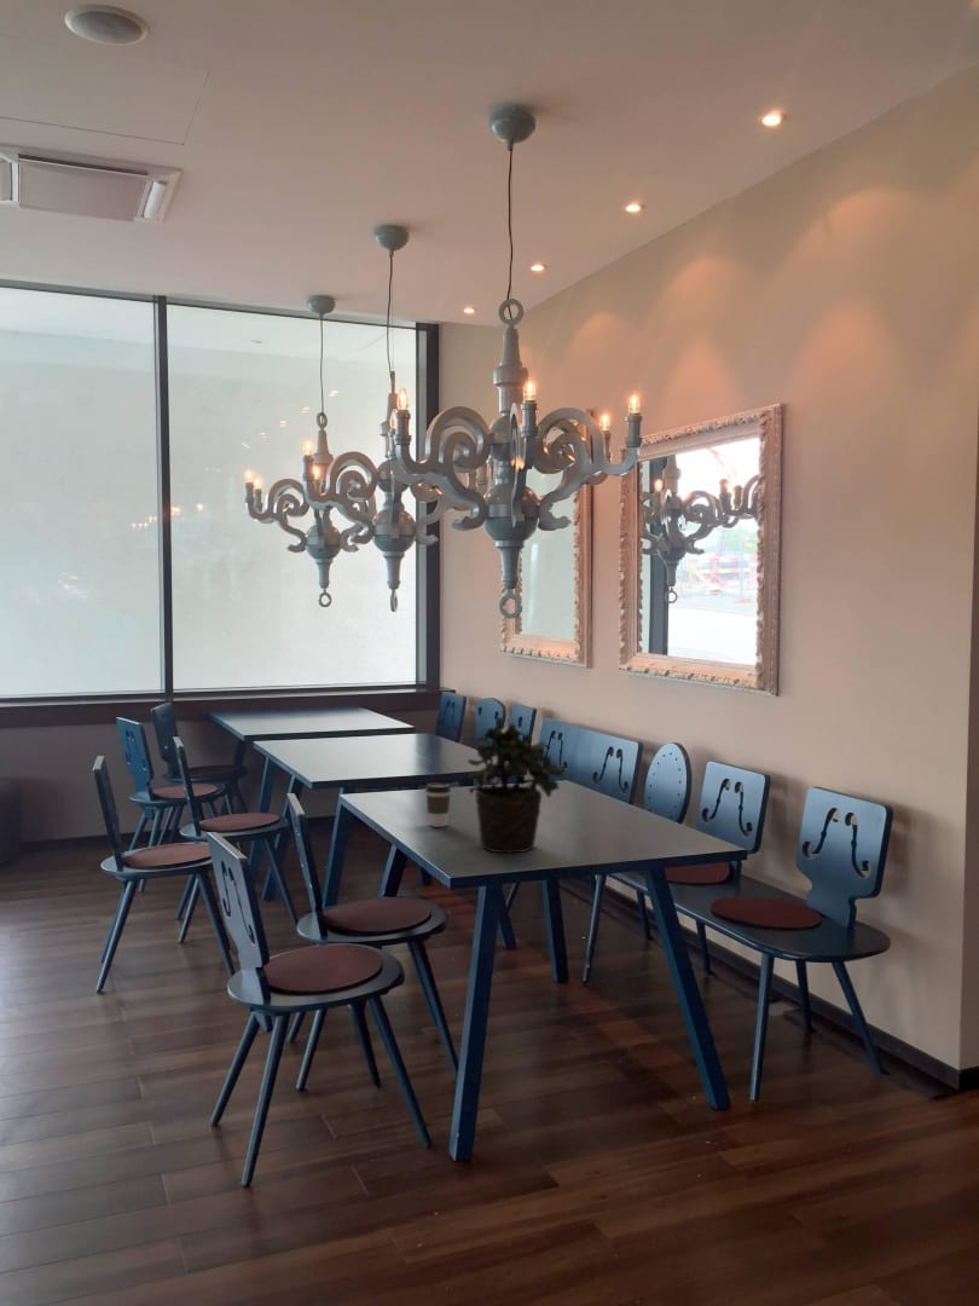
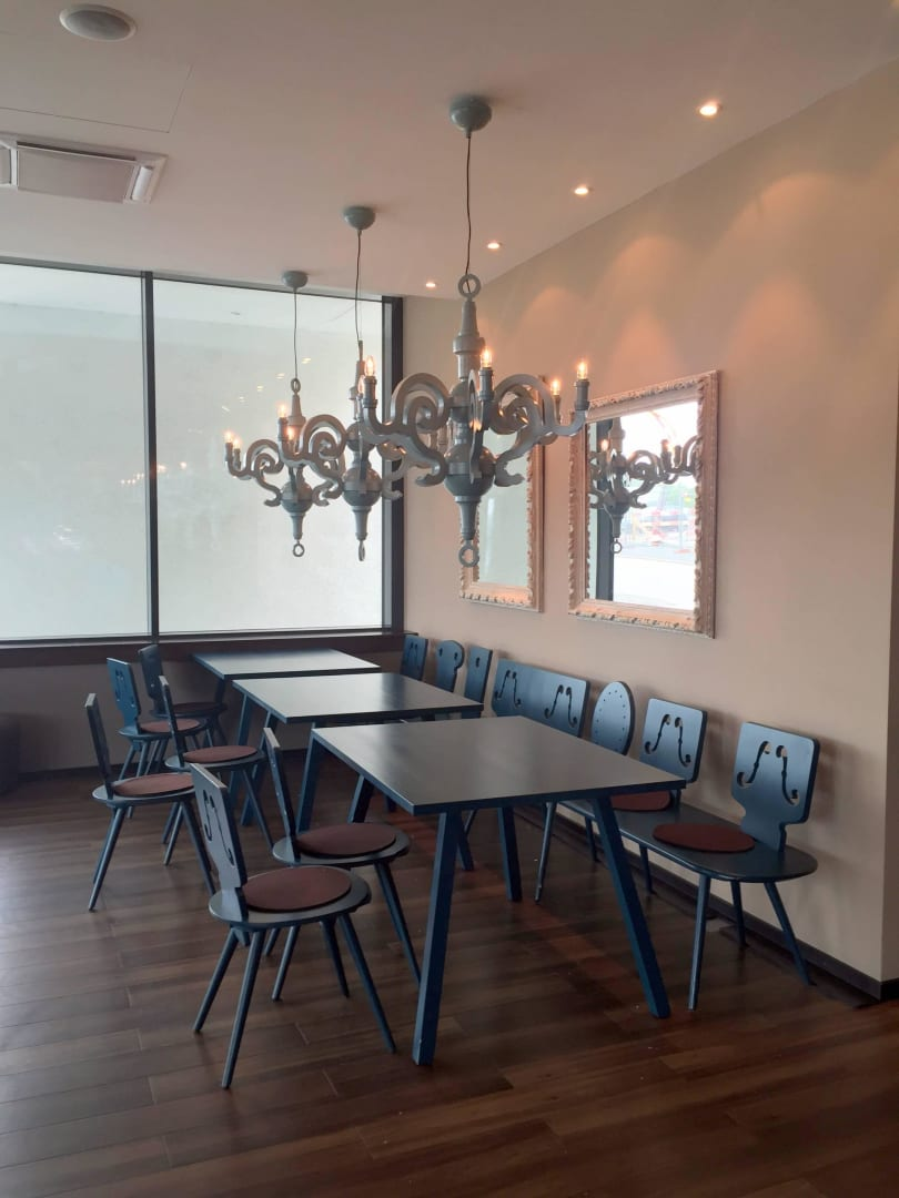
- potted plant [467,716,567,854]
- coffee cup [424,781,452,828]
